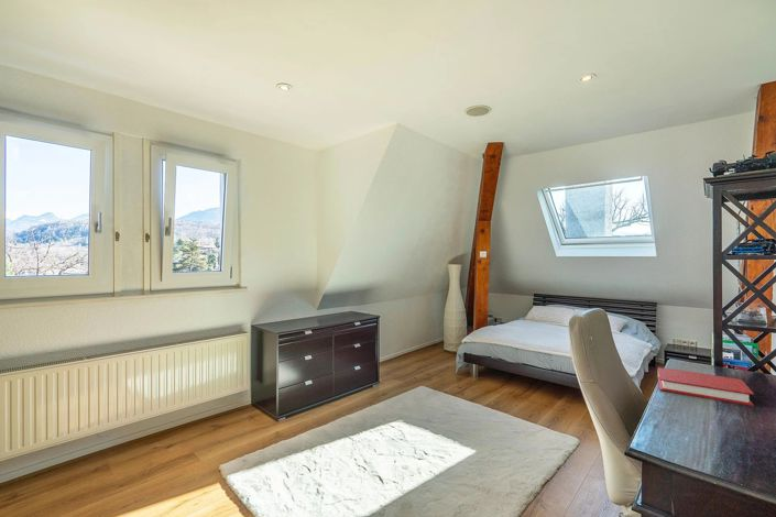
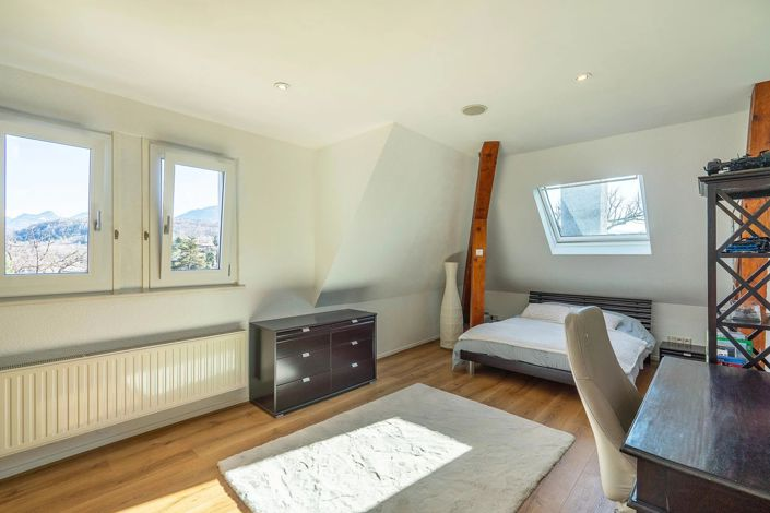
- book [657,366,755,407]
